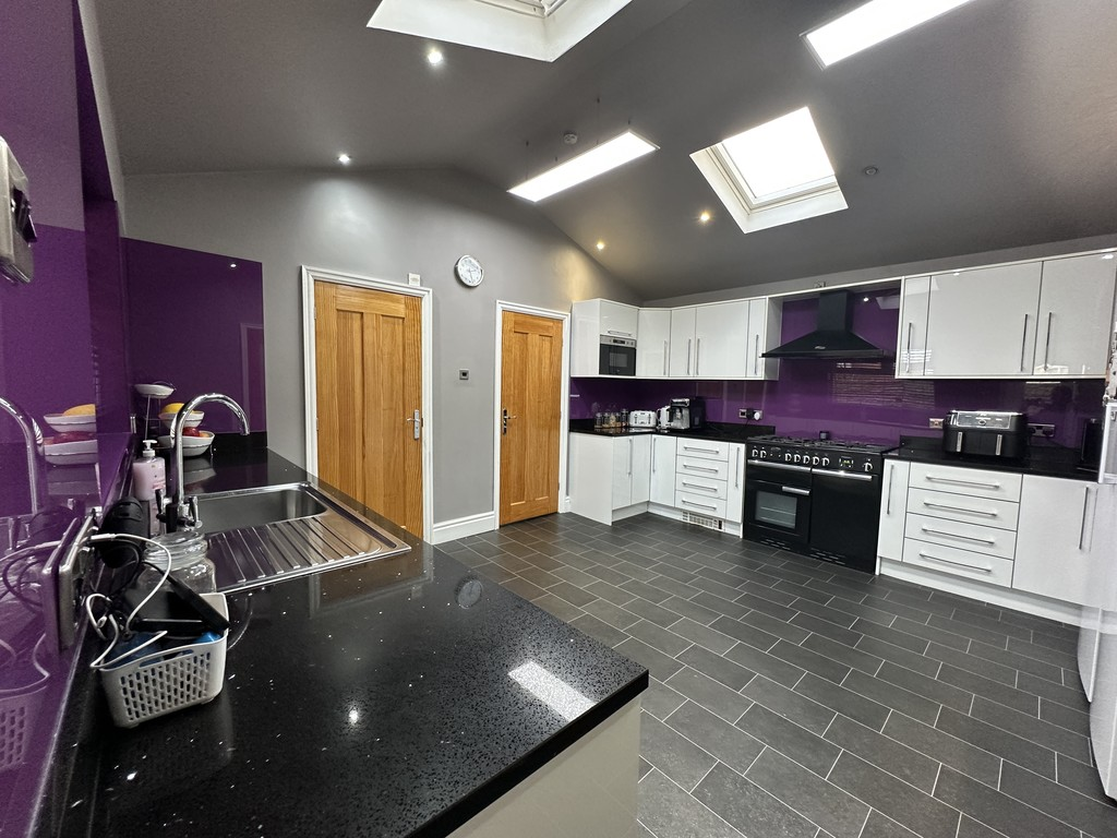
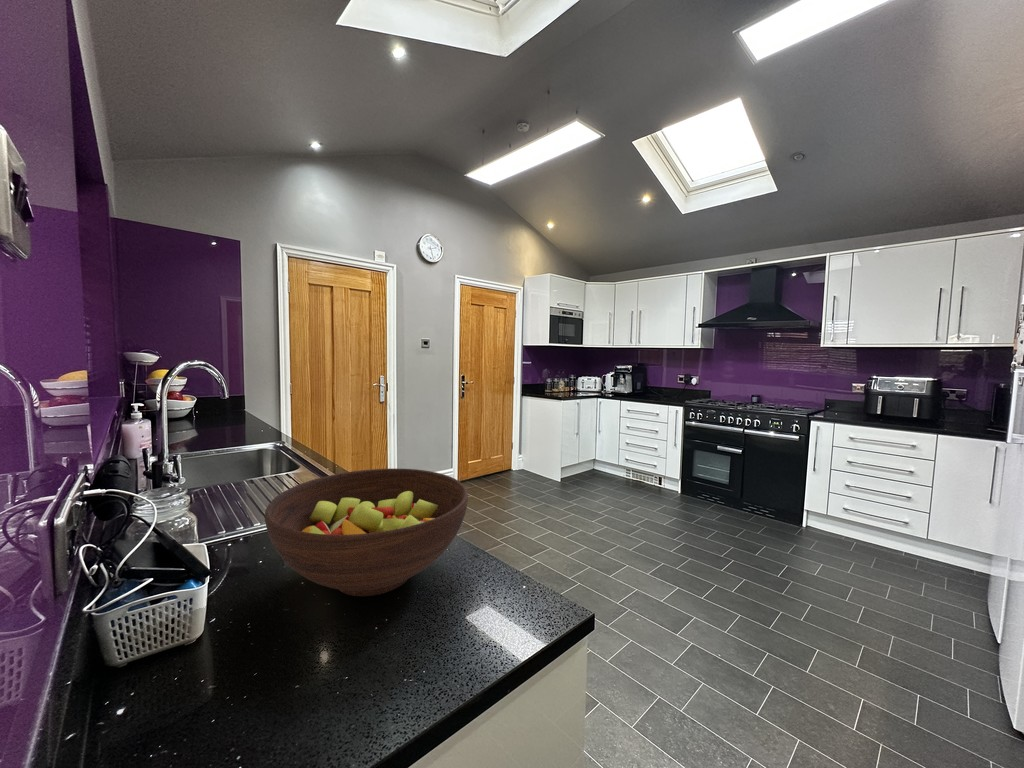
+ fruit bowl [264,467,469,597]
